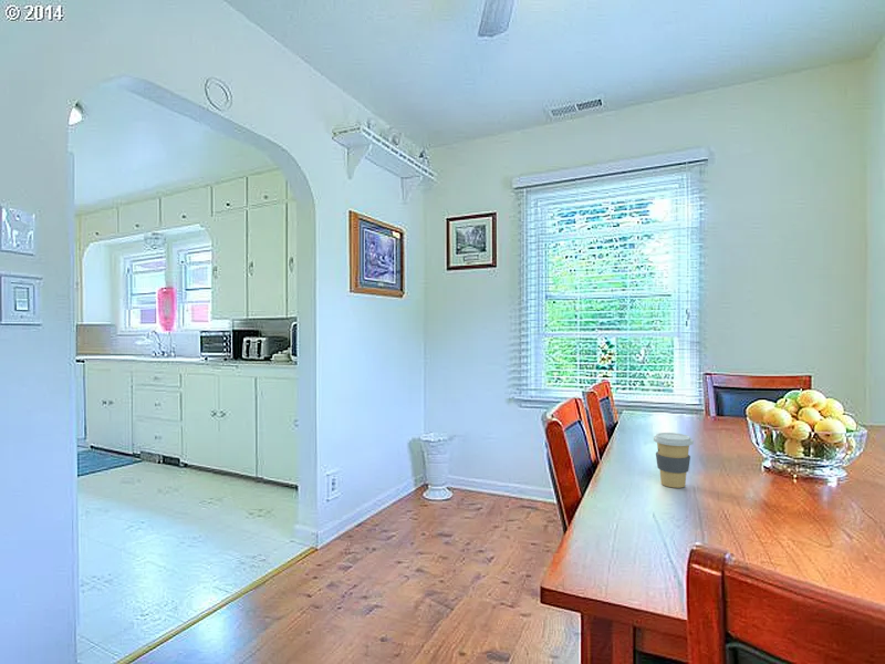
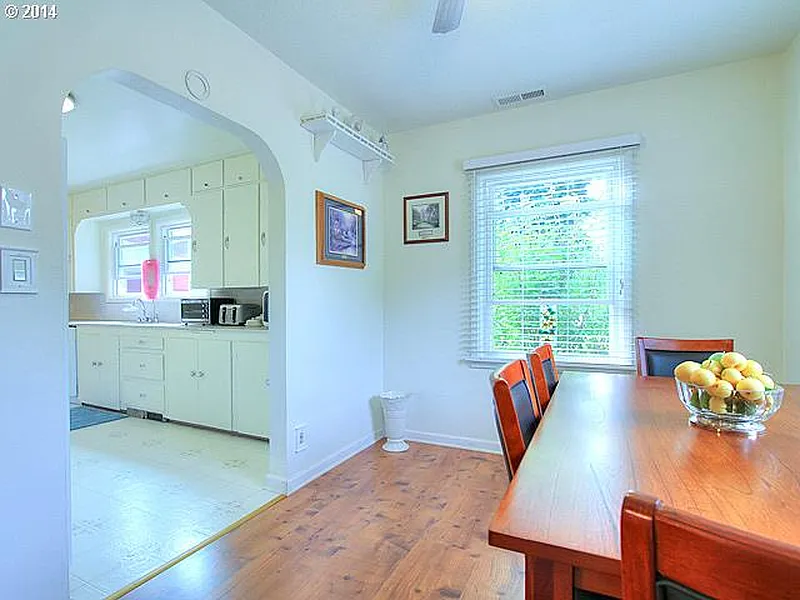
- coffee cup [653,432,695,489]
